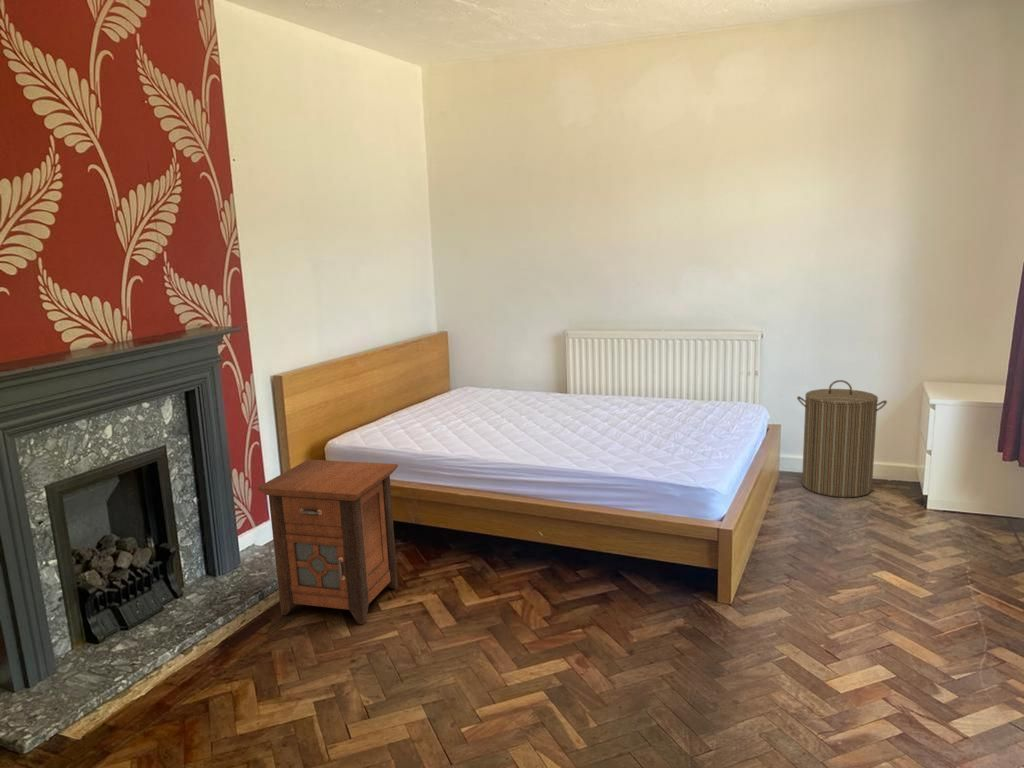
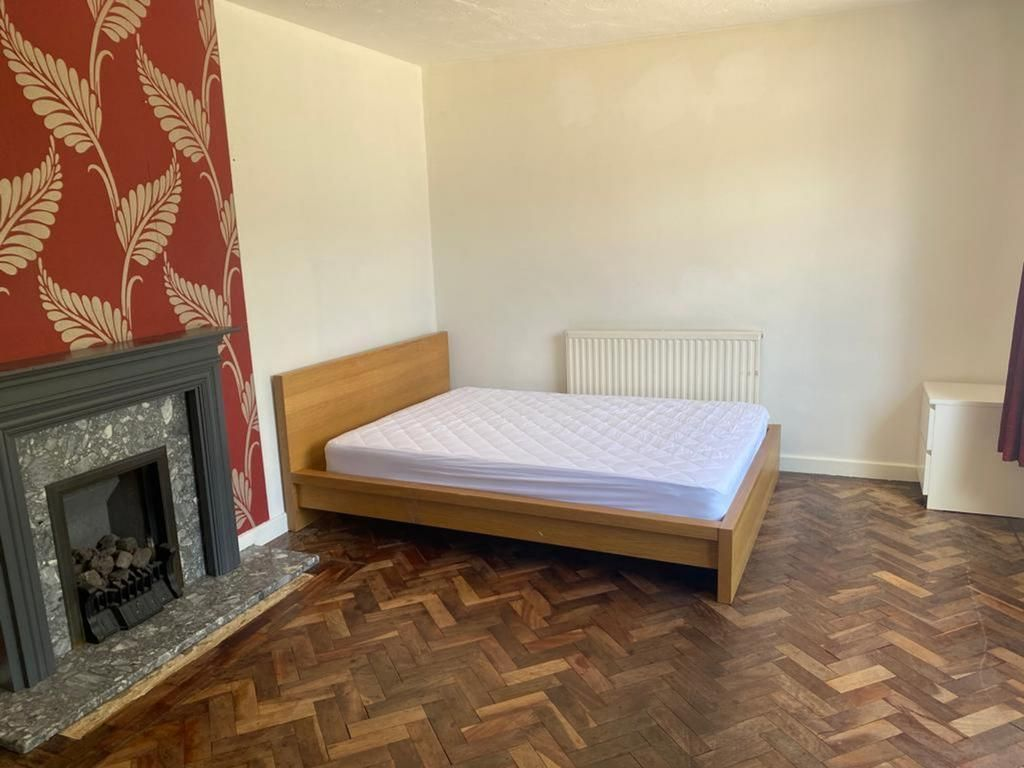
- nightstand [256,459,399,625]
- laundry hamper [796,379,888,498]
